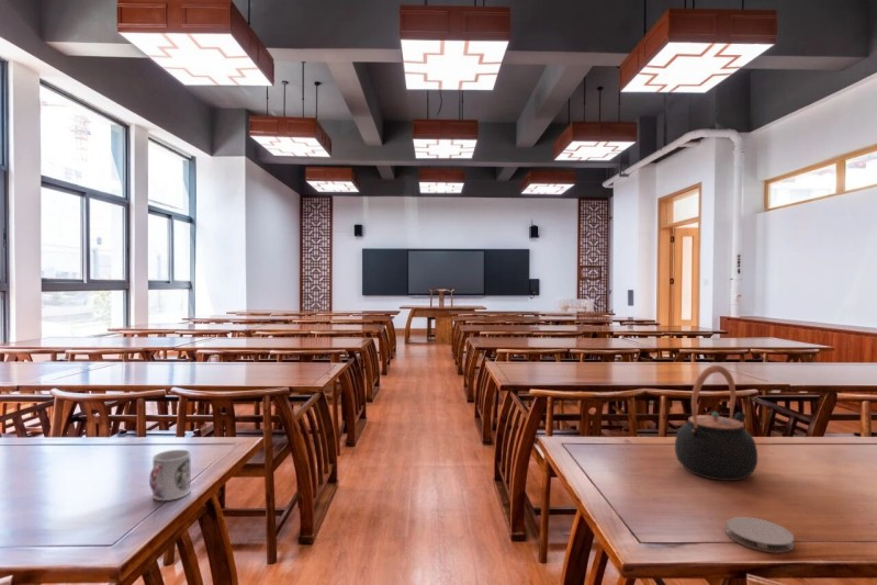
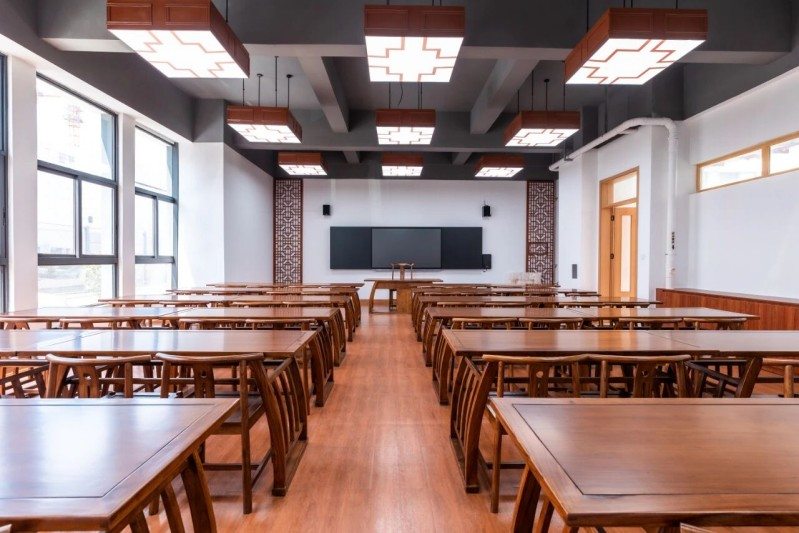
- teapot [674,364,758,482]
- coaster [726,516,795,554]
- cup [148,449,191,502]
